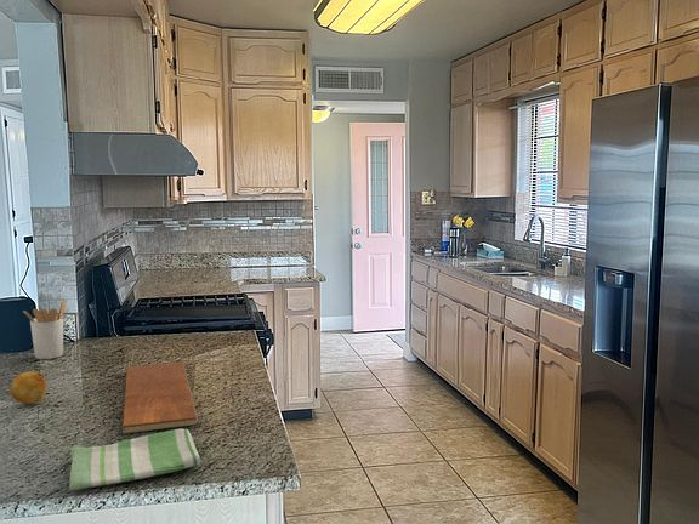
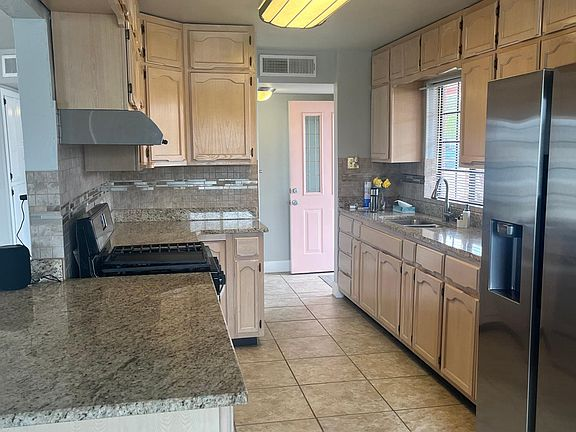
- fruit [10,370,47,405]
- chopping board [121,360,200,434]
- dish towel [68,427,201,492]
- utensil holder [22,300,67,360]
